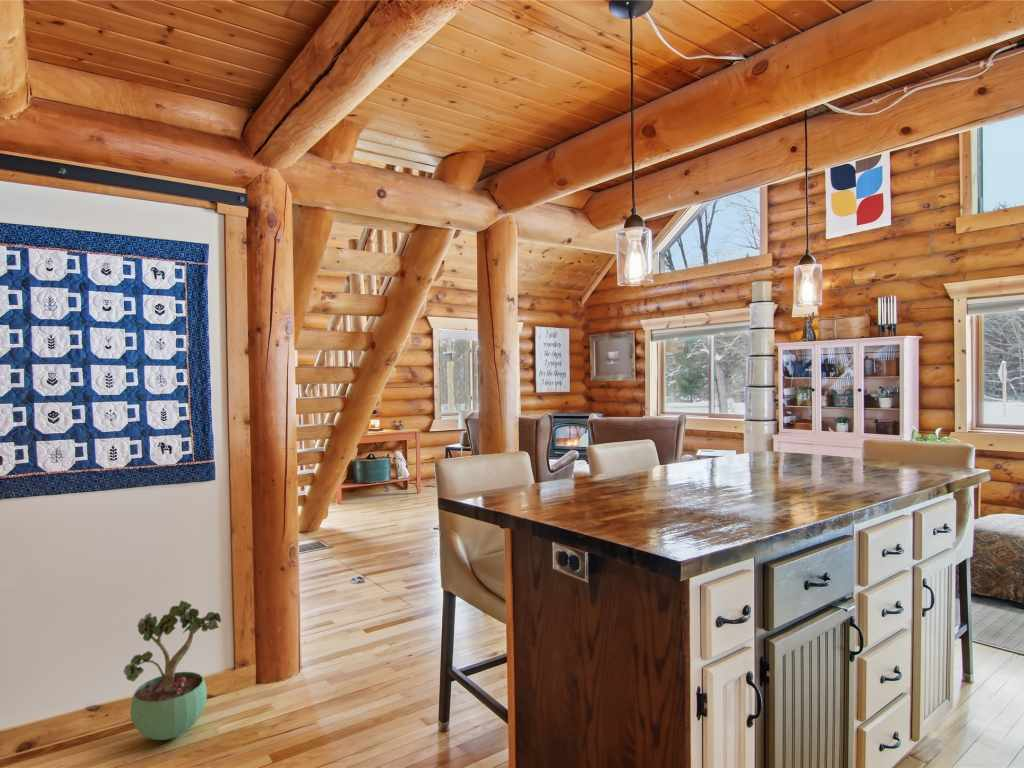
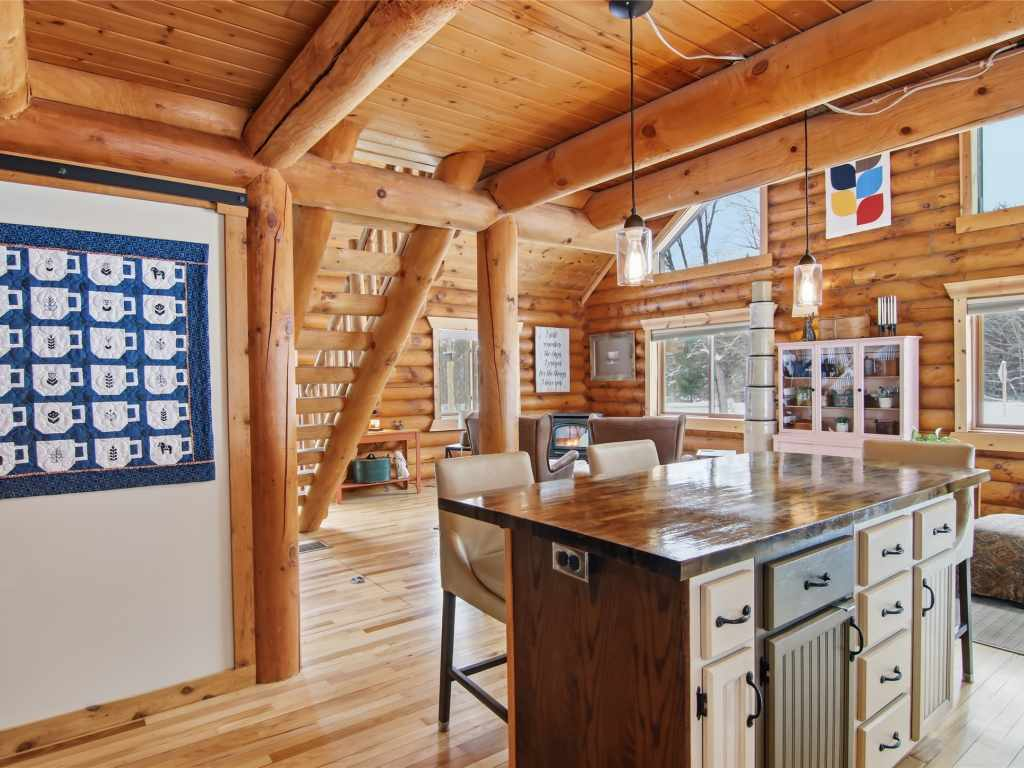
- potted plant [123,599,222,741]
